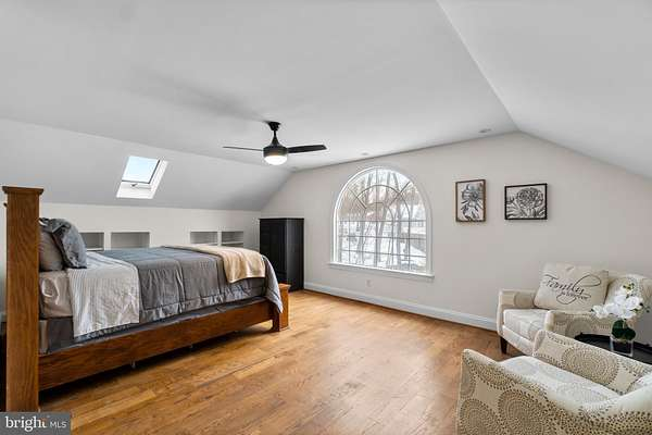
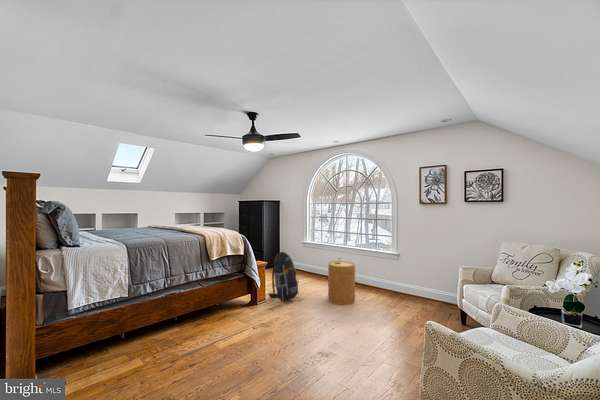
+ backpack [268,251,300,302]
+ basket [327,260,356,306]
